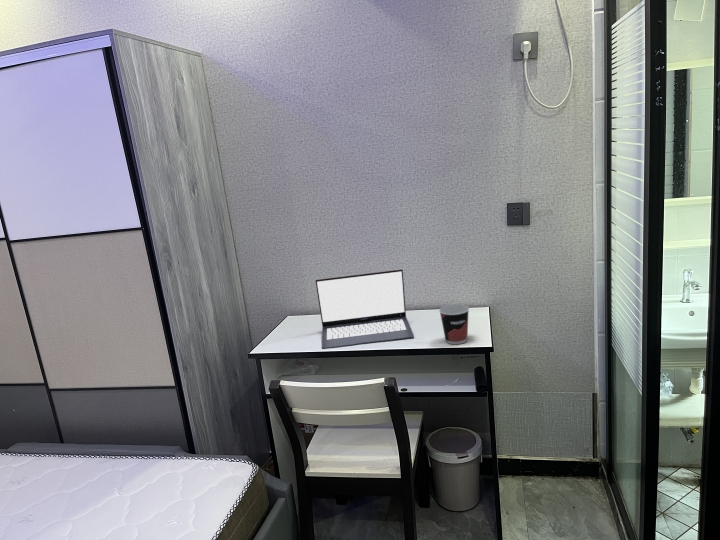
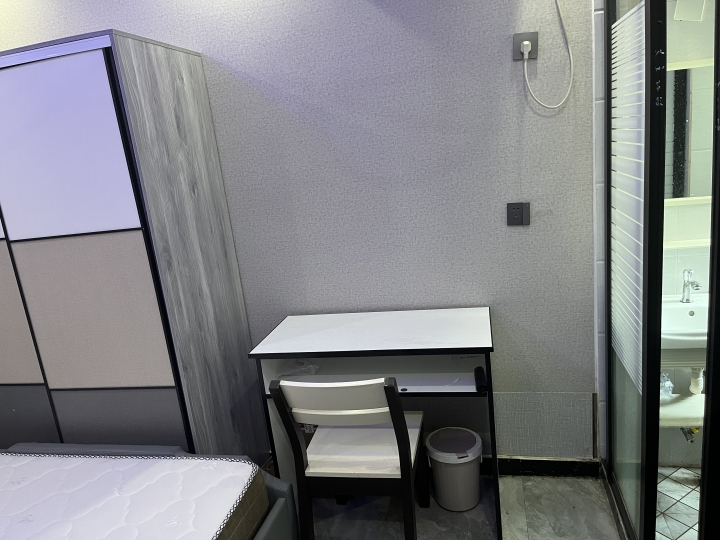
- laptop [314,268,415,350]
- cup [438,304,470,345]
